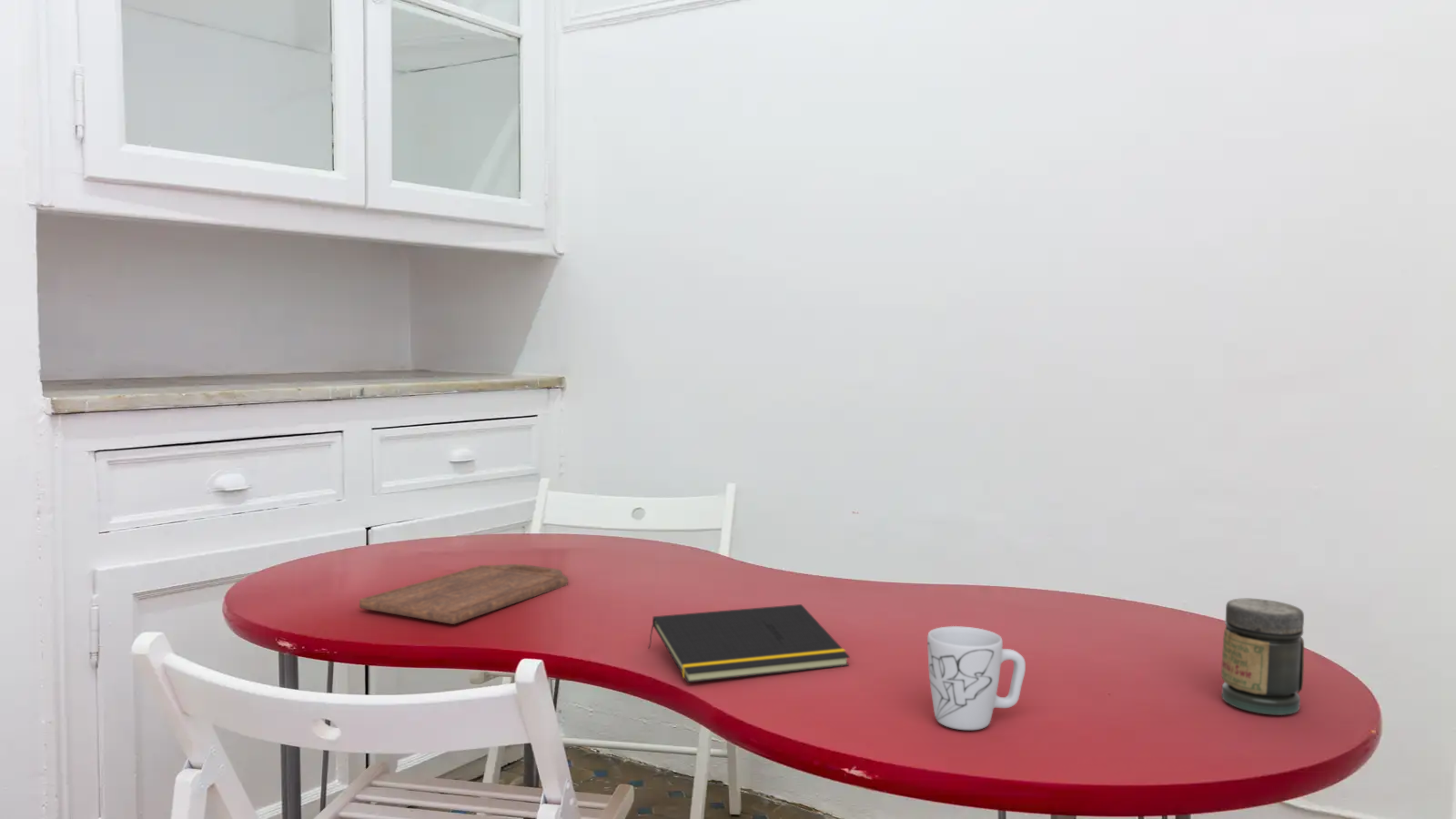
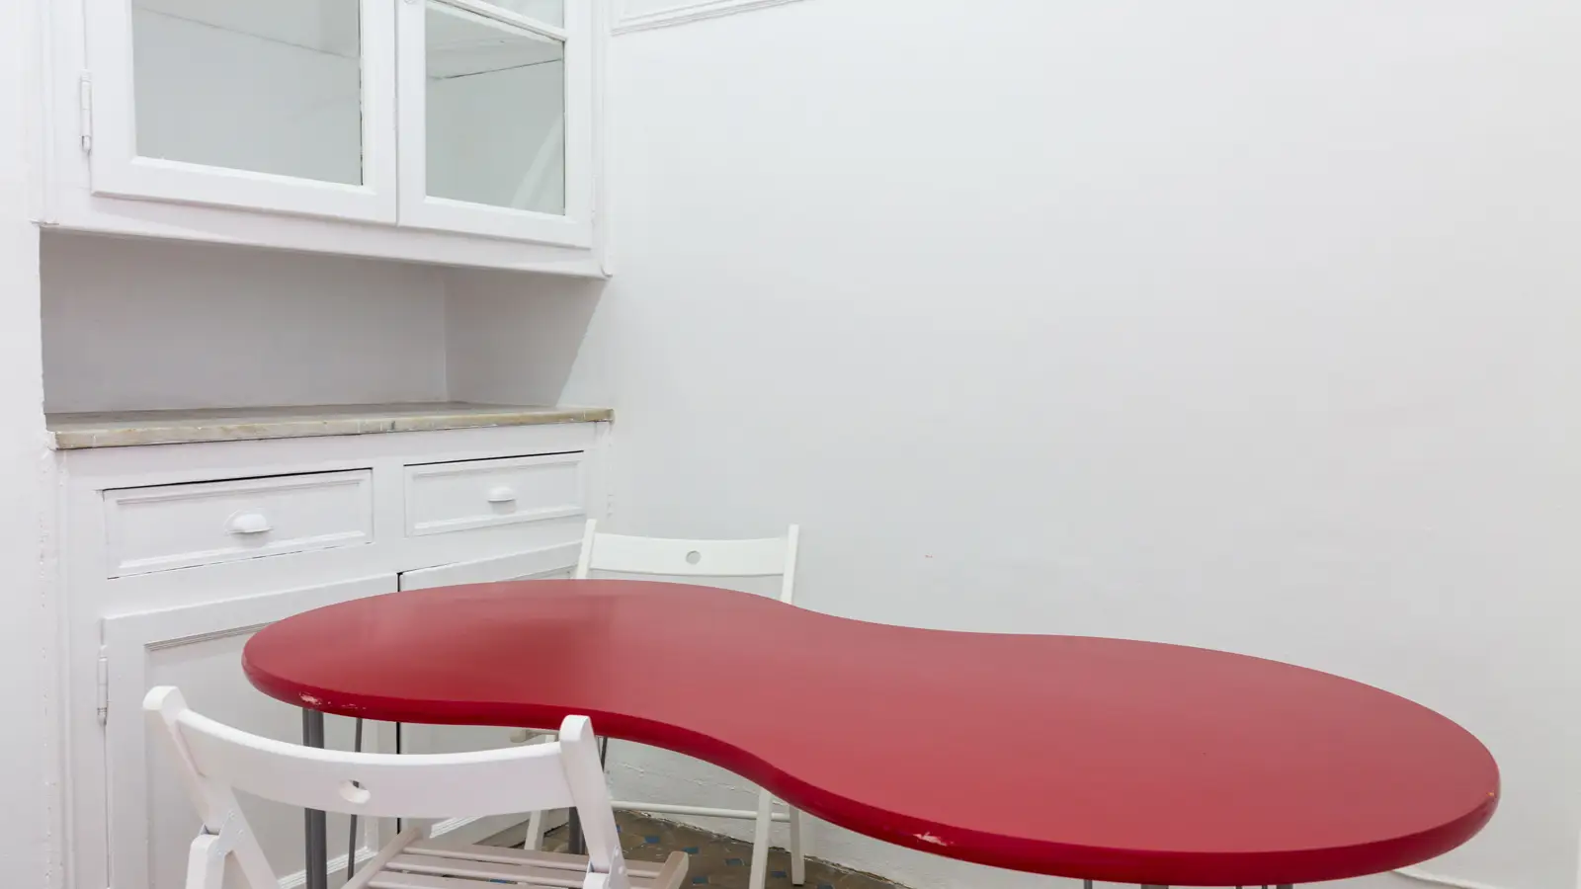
- notepad [647,603,851,683]
- cutting board [359,563,569,625]
- jar [1220,598,1305,716]
- mug [926,625,1026,731]
